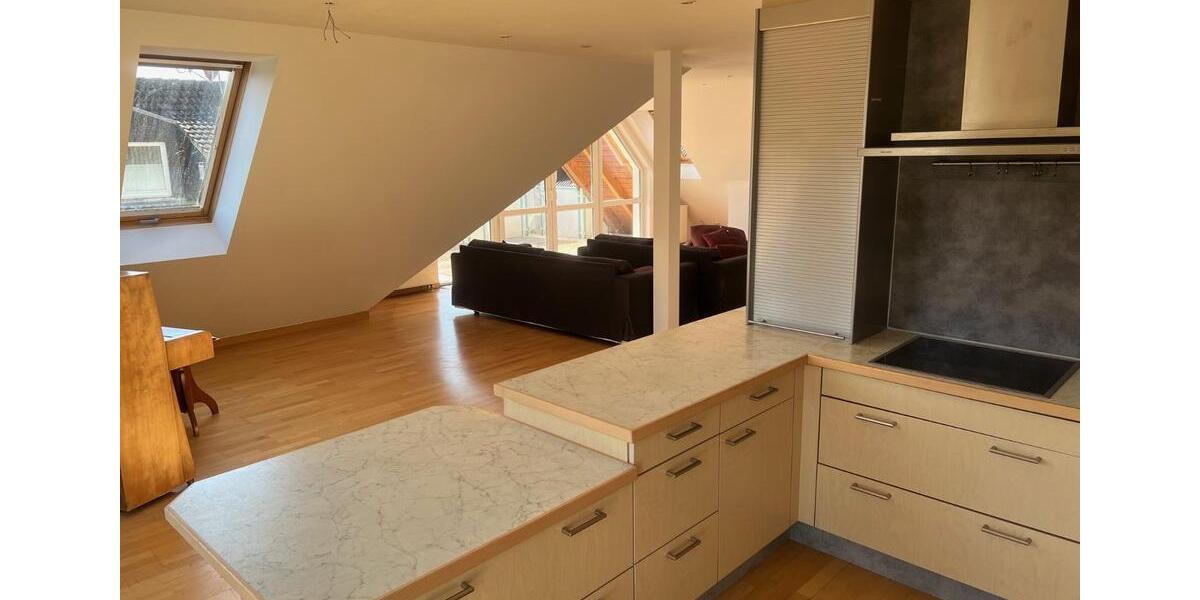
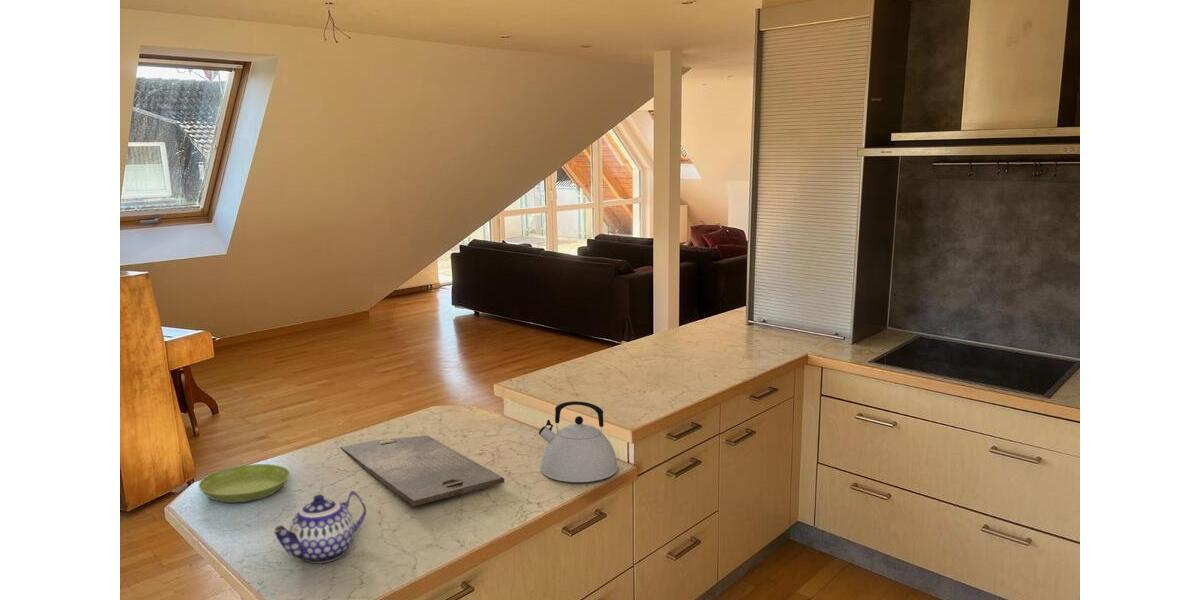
+ cutting board [339,434,505,507]
+ saucer [198,463,291,503]
+ kettle [538,400,619,483]
+ teapot [273,490,367,564]
